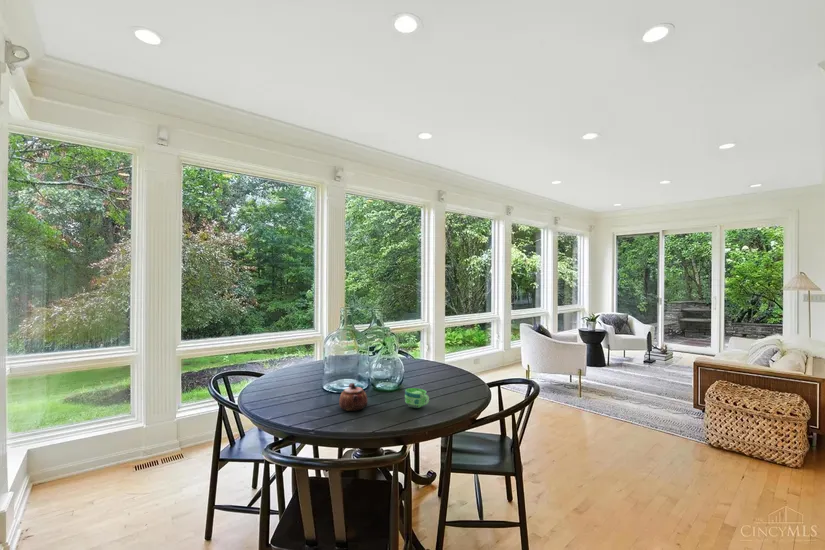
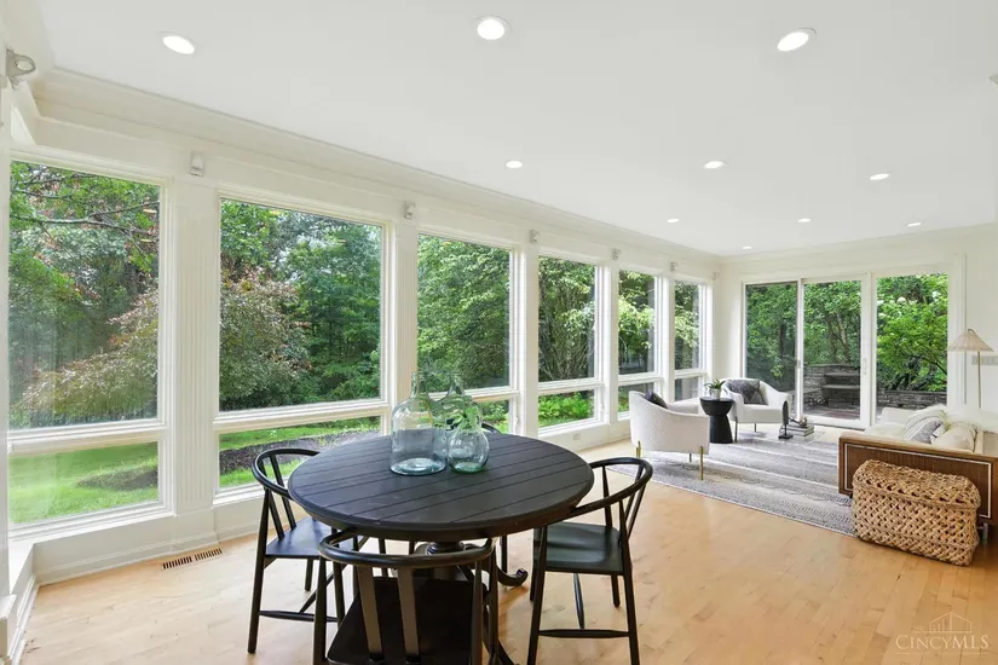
- cup [404,387,430,409]
- teapot [338,382,369,412]
